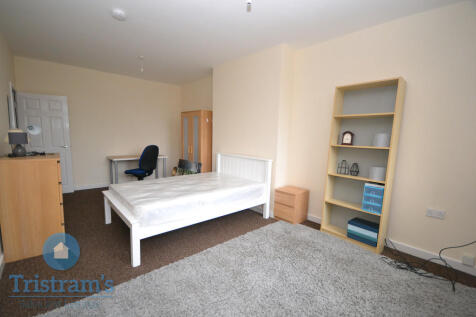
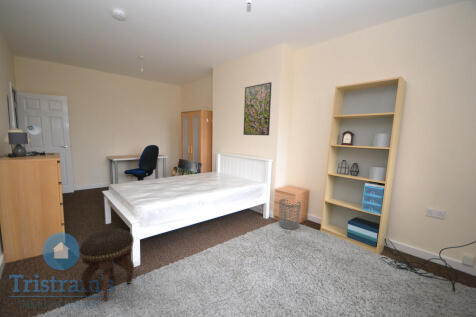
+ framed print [242,81,273,136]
+ footstool [78,228,135,303]
+ waste bin [278,198,302,230]
